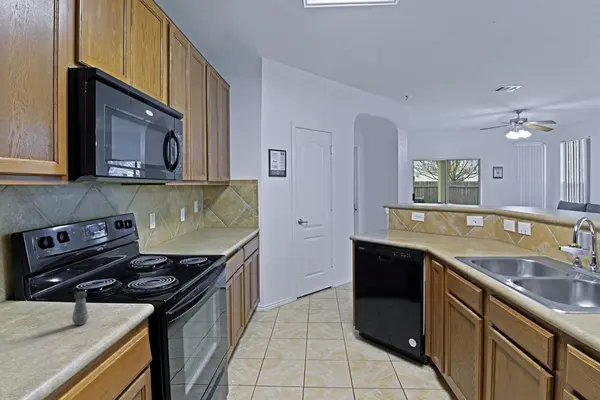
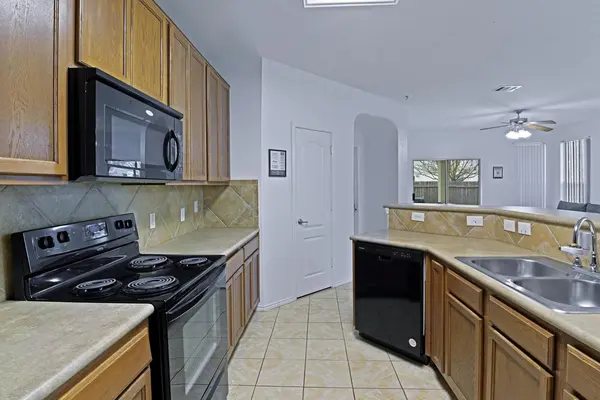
- salt shaker [71,290,90,326]
